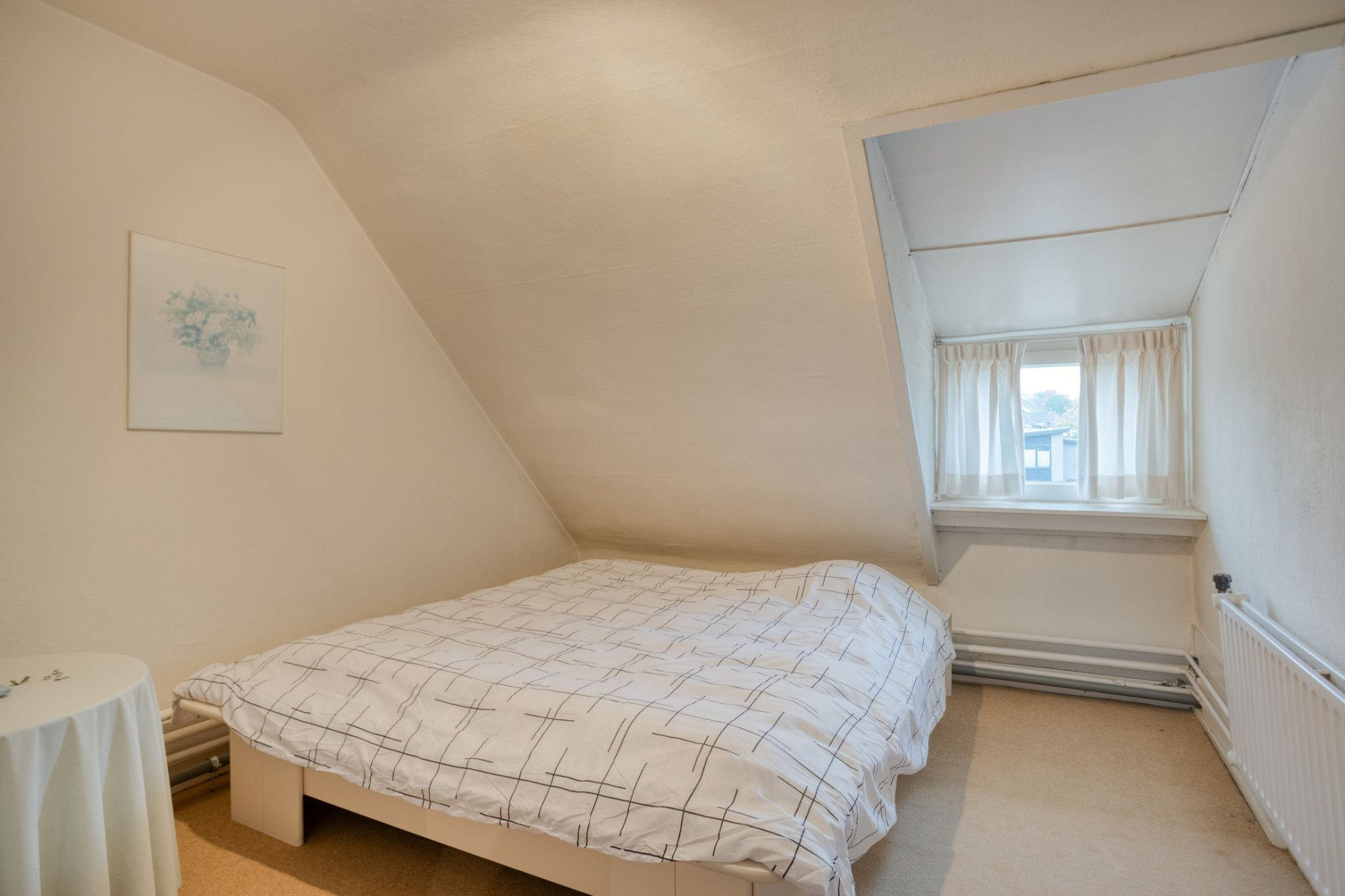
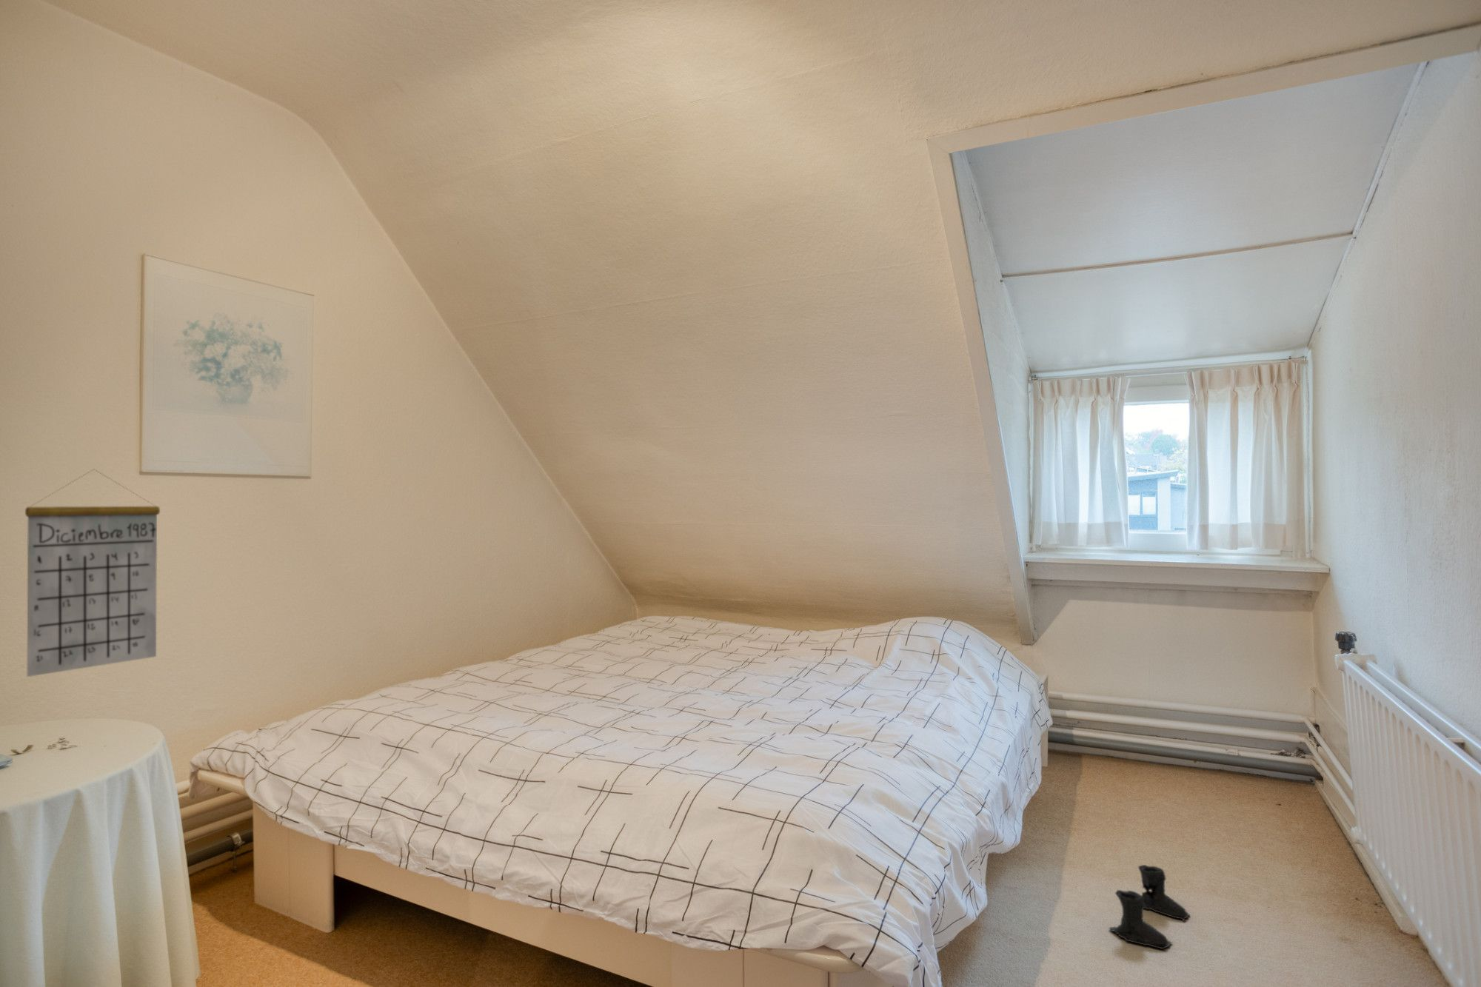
+ boots [1108,864,1190,951]
+ calendar [24,468,161,677]
